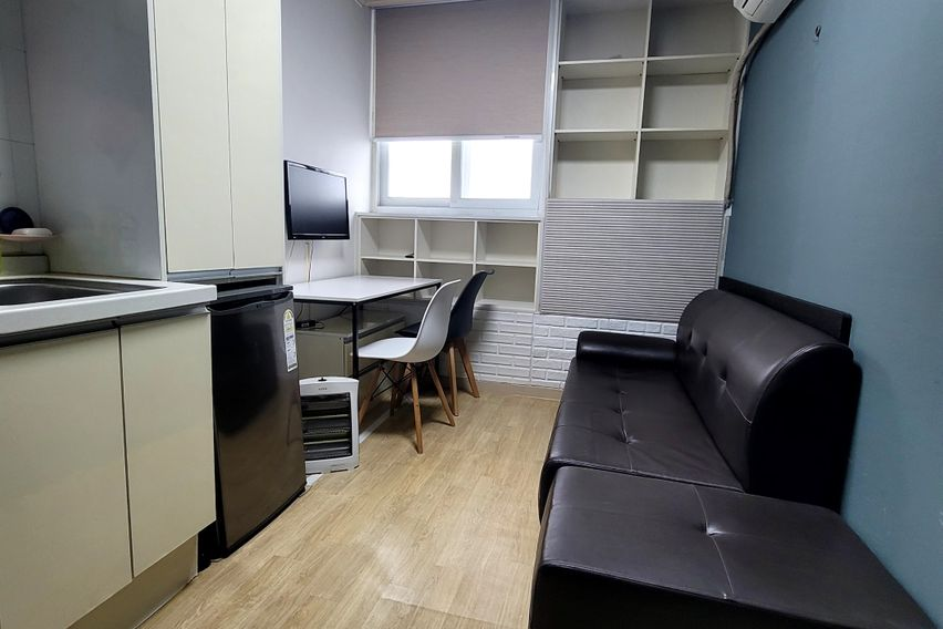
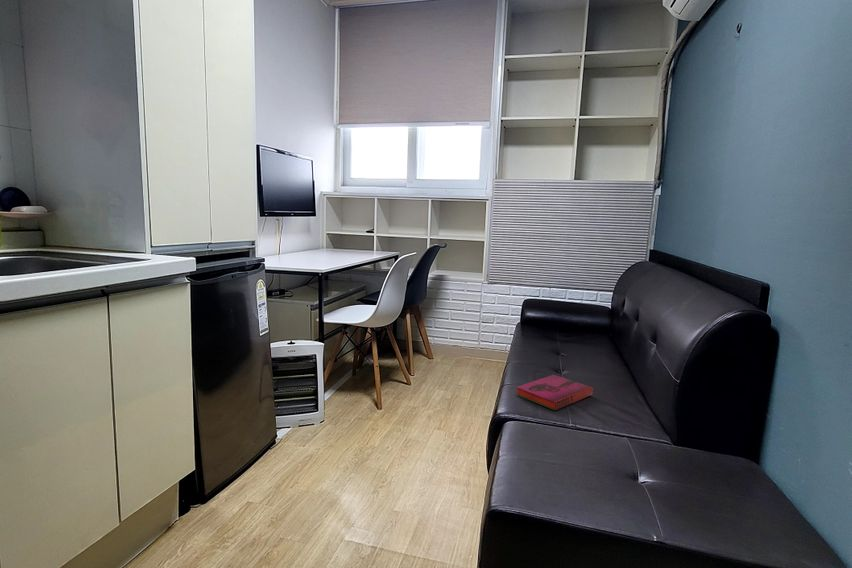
+ hardback book [515,374,594,412]
